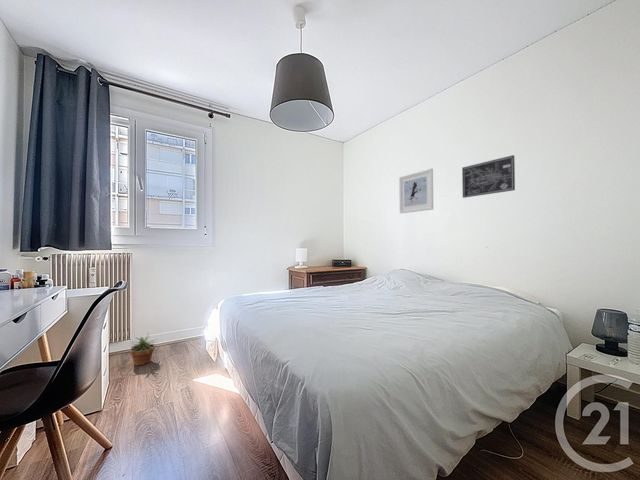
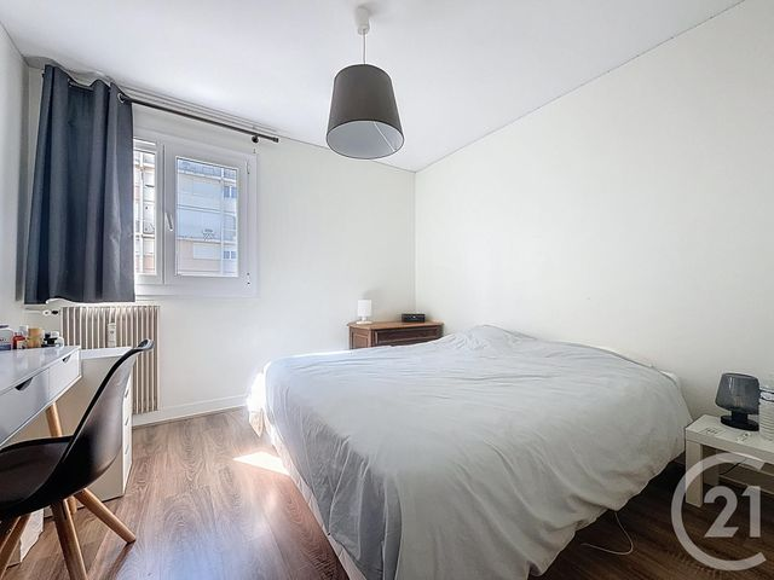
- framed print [398,168,434,214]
- potted plant [126,332,158,367]
- wall art [461,154,516,199]
